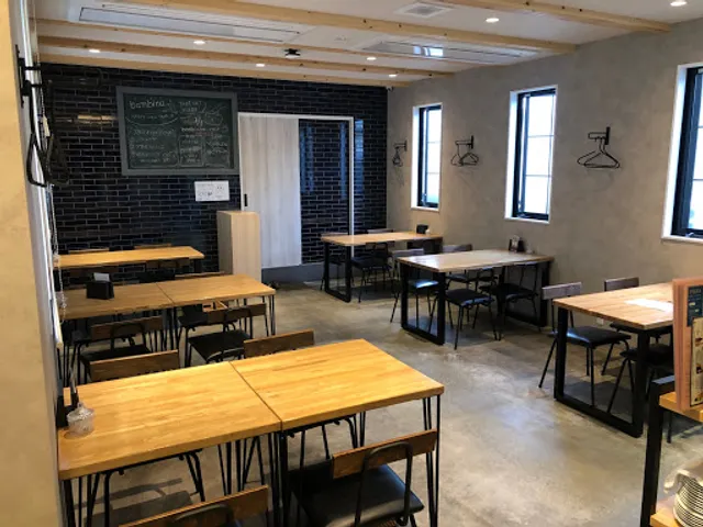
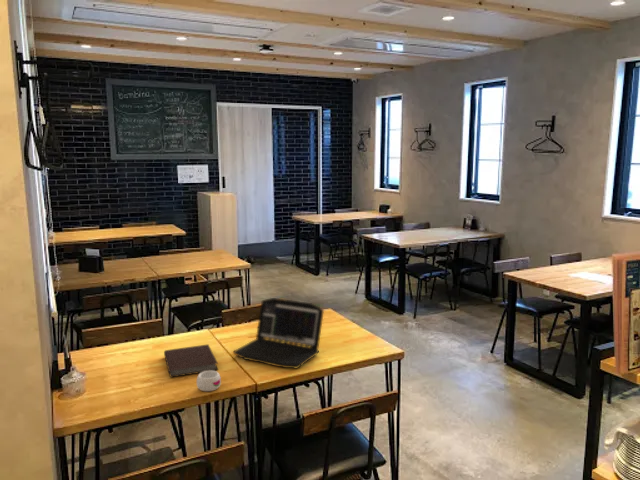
+ notebook [163,343,219,378]
+ laptop [232,297,325,369]
+ mug [196,370,222,392]
